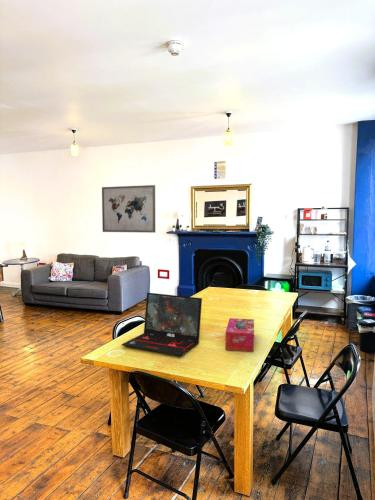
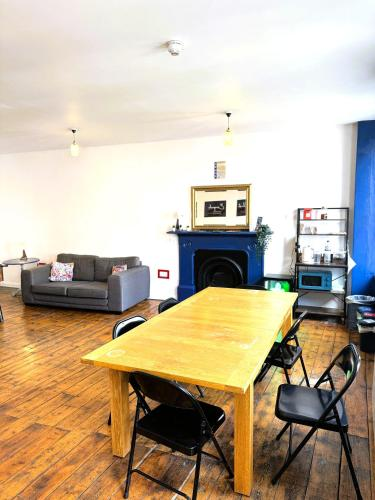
- wall art [101,184,156,234]
- laptop [121,292,203,357]
- tissue box [224,317,255,353]
